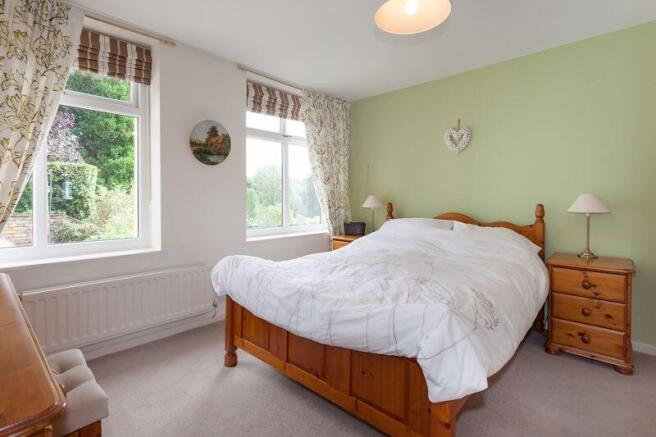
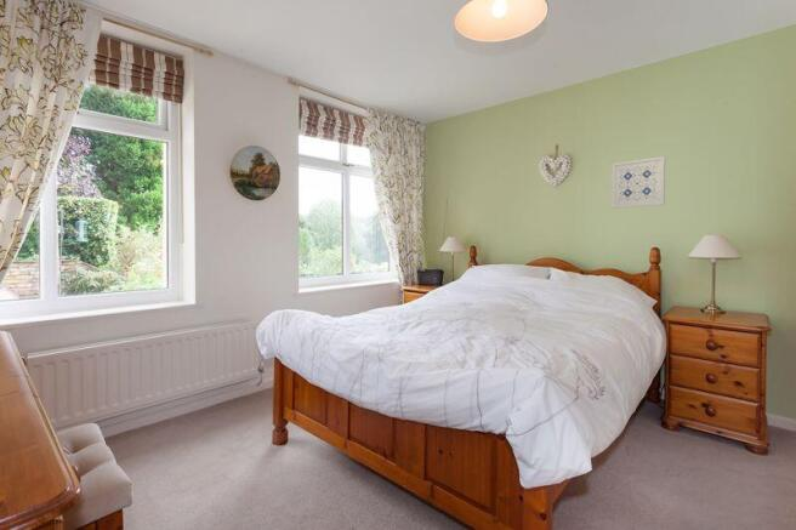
+ wall art [610,155,666,210]
